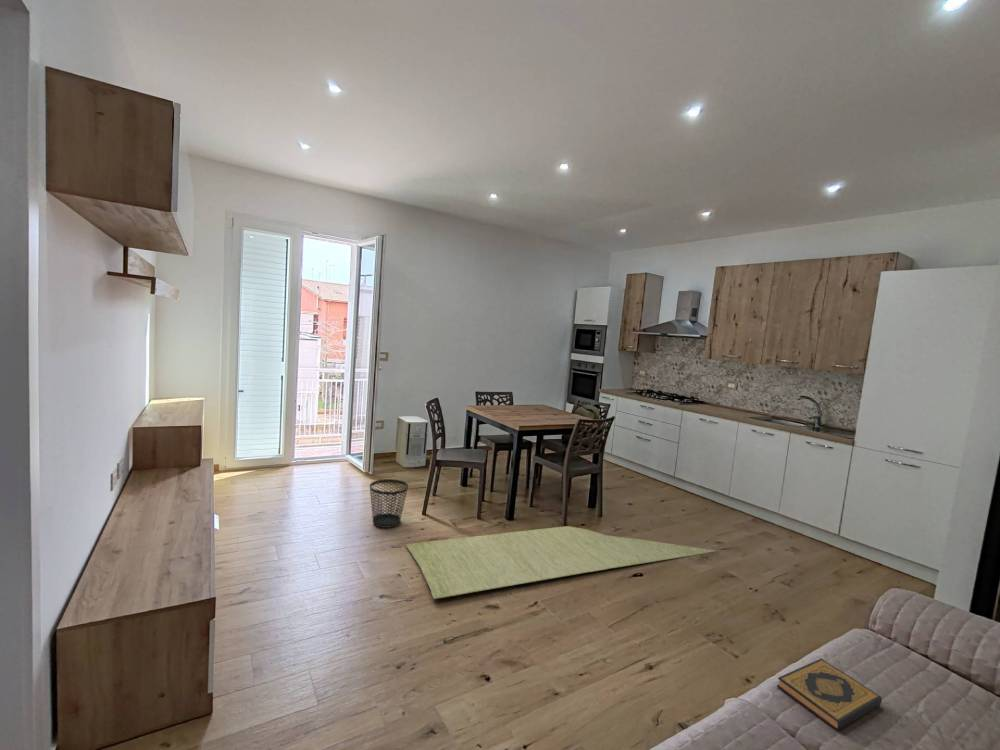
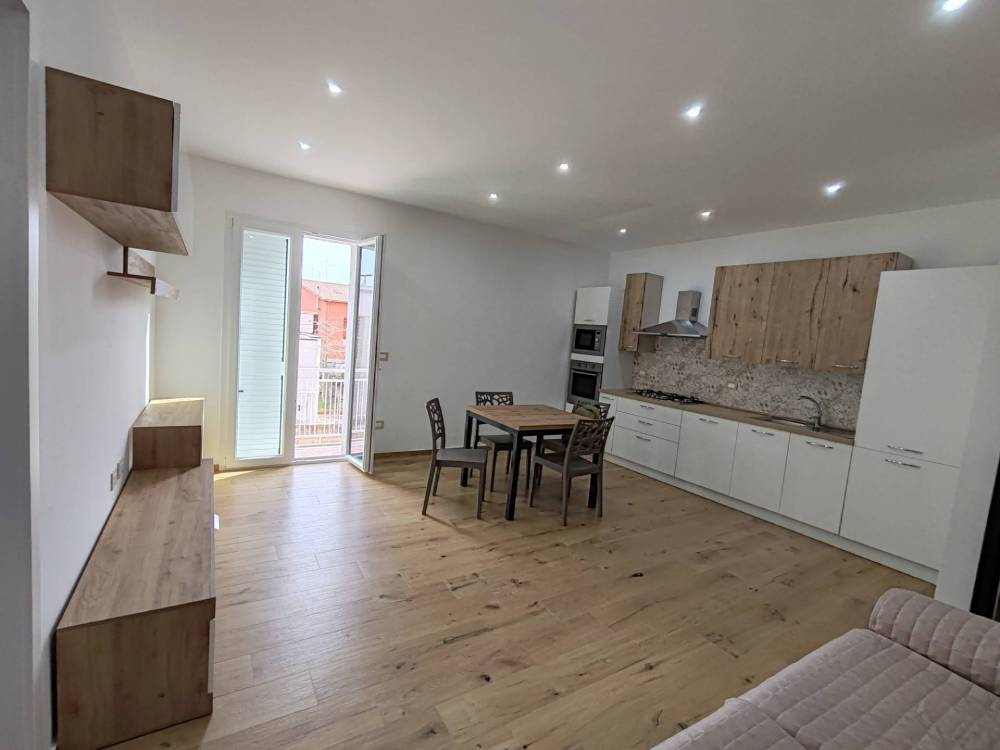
- hardback book [776,658,883,731]
- air purifier [394,415,430,468]
- wastebasket [369,478,409,529]
- rug [405,525,717,600]
